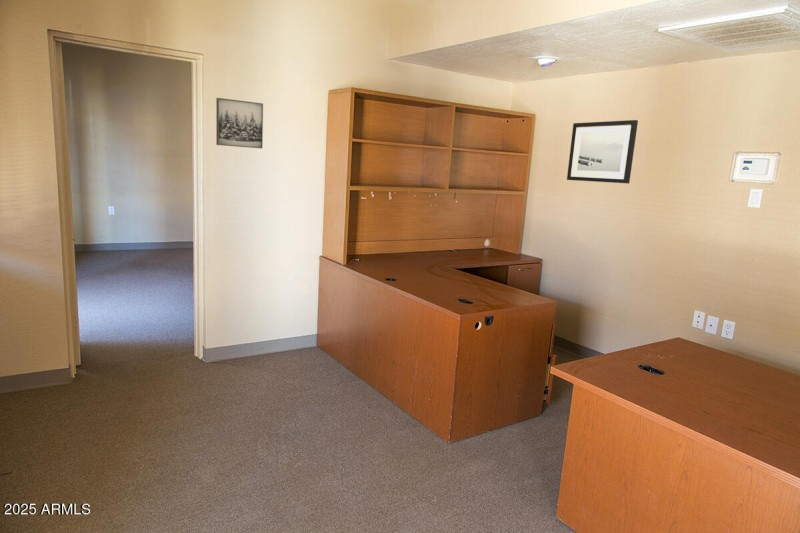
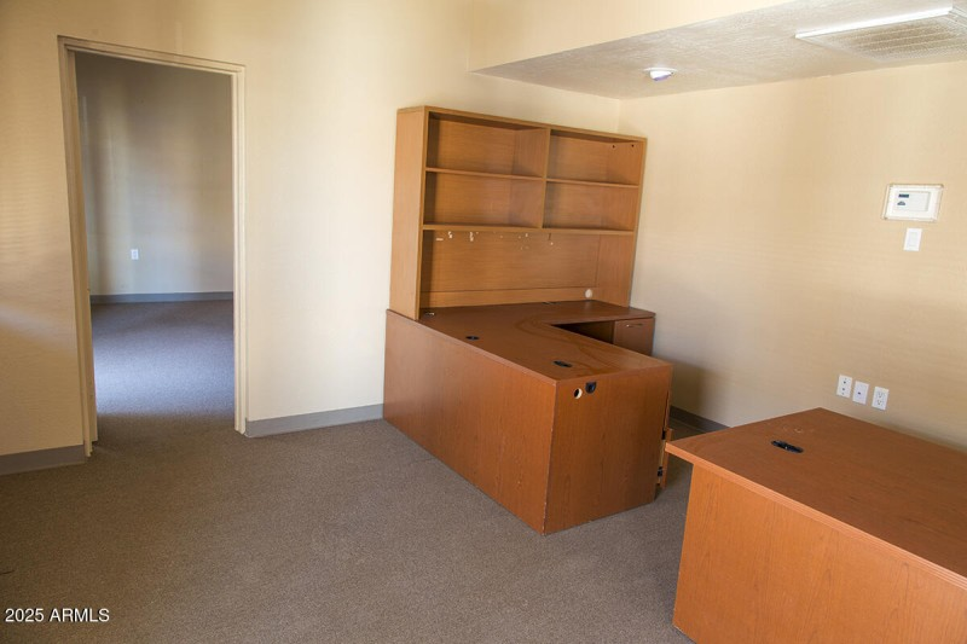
- wall art [215,97,264,149]
- wall art [566,119,639,184]
